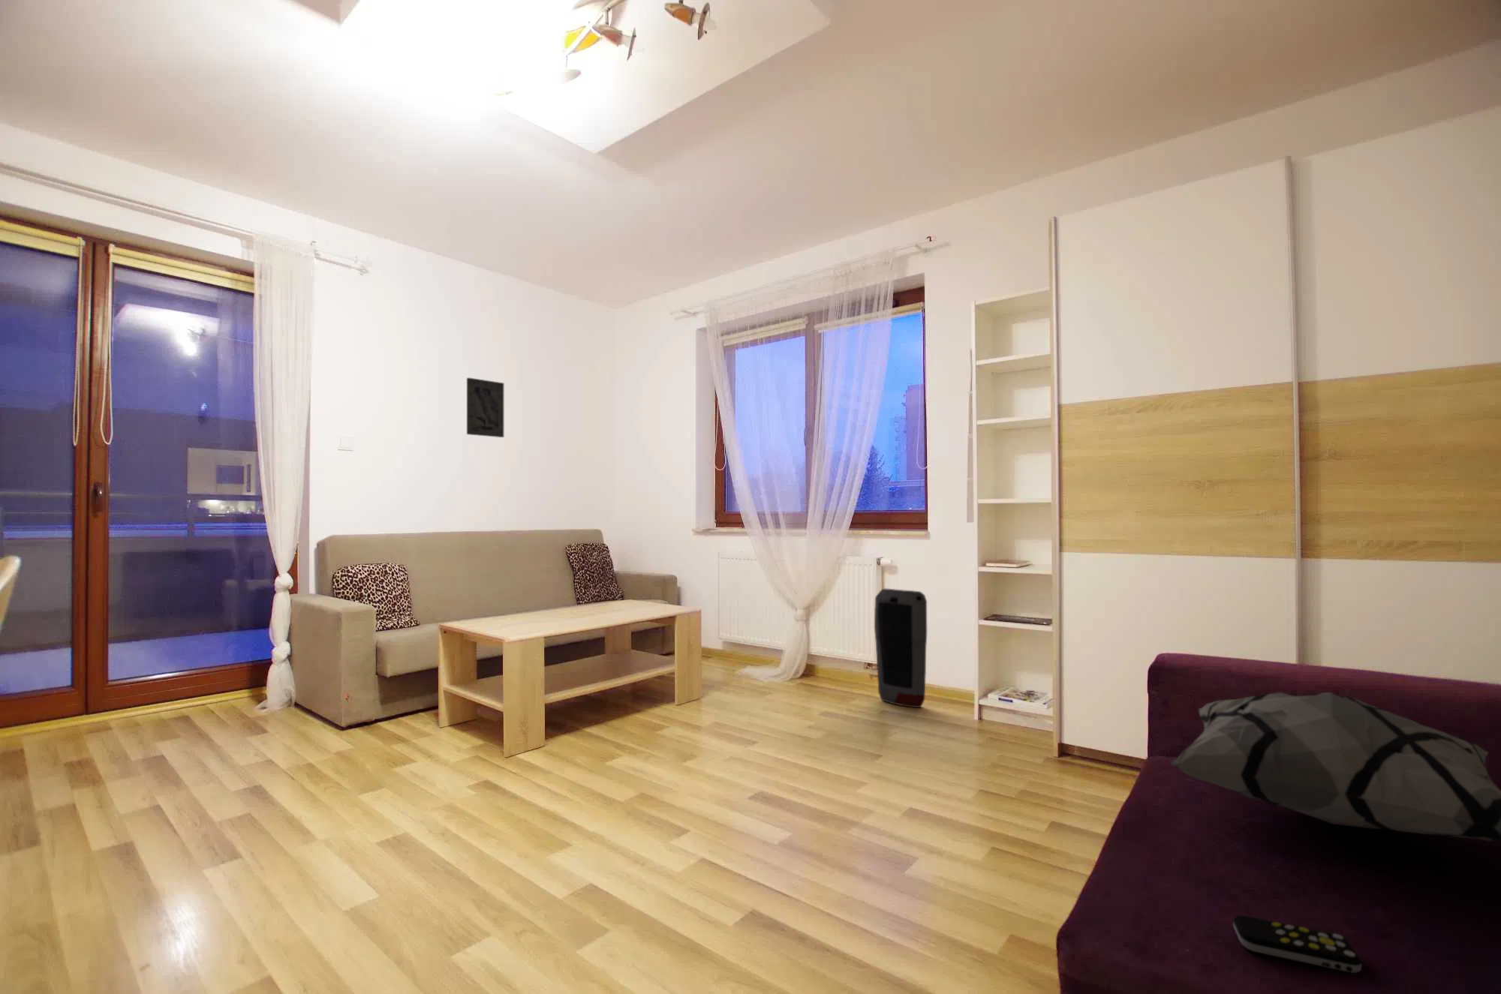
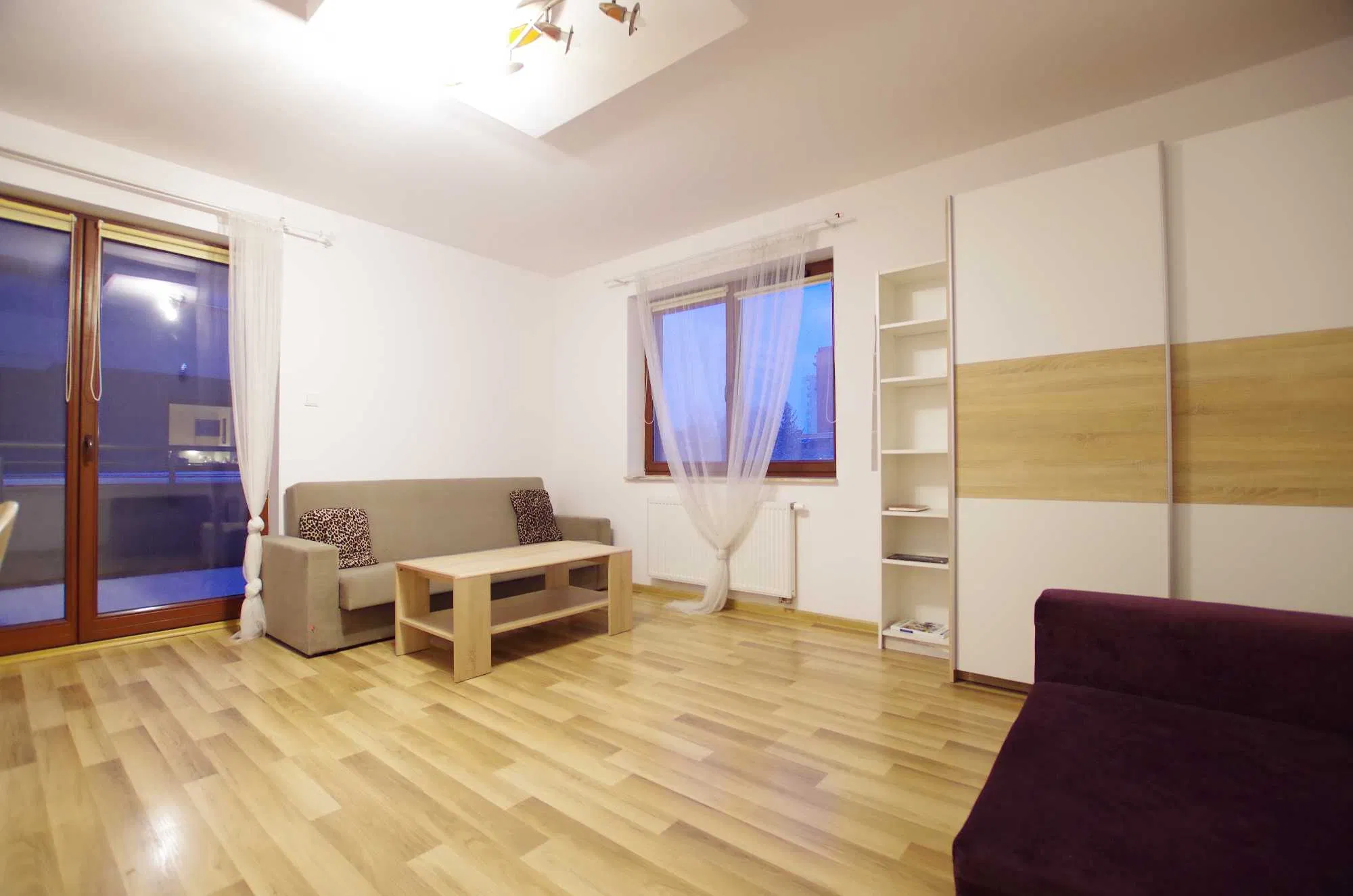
- decorative pillow [1170,691,1501,842]
- remote control [1233,914,1362,974]
- wall art [466,376,505,438]
- air purifier [873,588,927,708]
